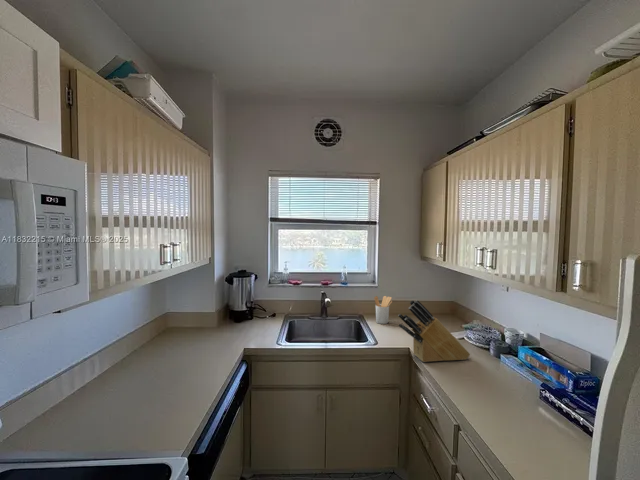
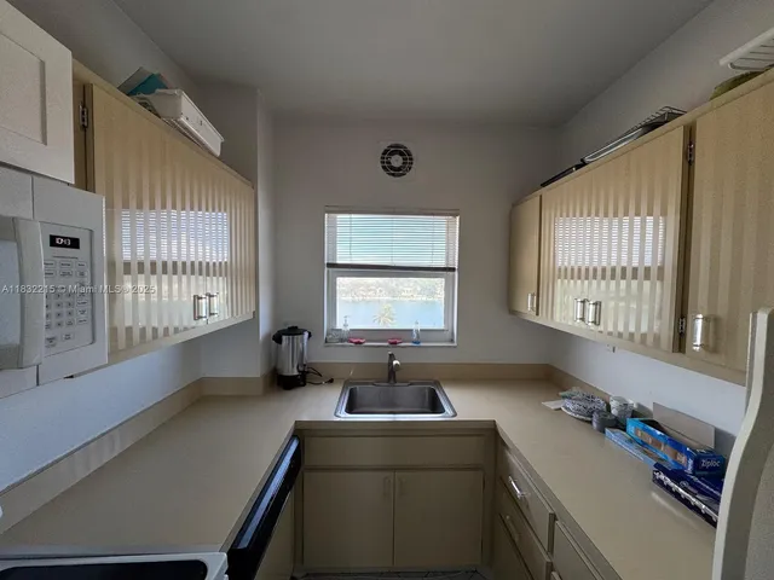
- knife block [397,299,471,363]
- utensil holder [373,295,393,325]
